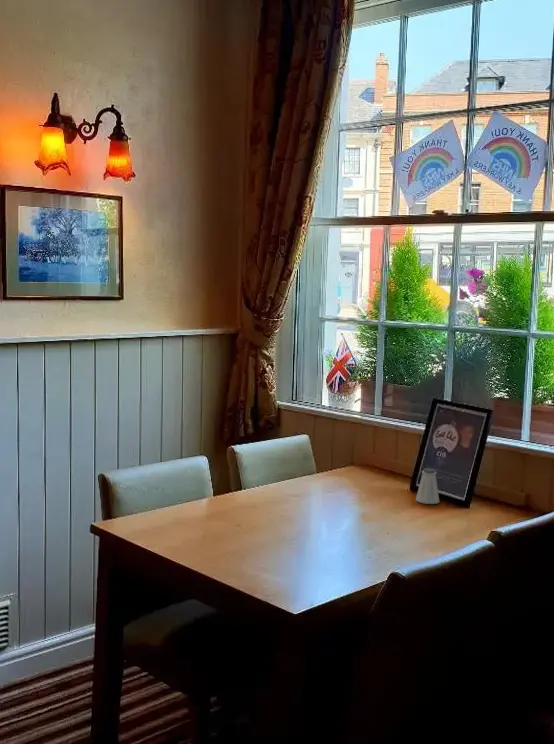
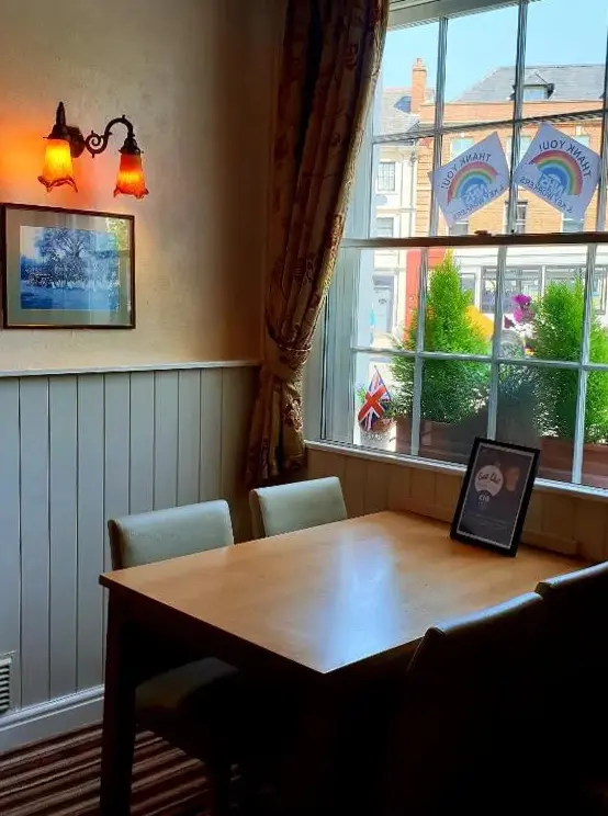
- saltshaker [415,467,440,505]
